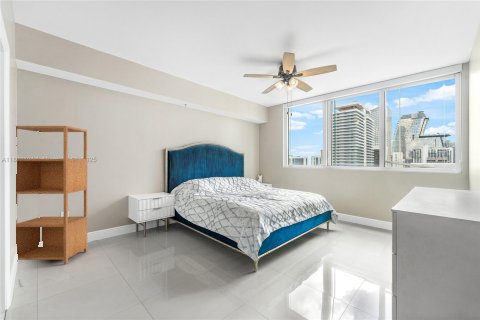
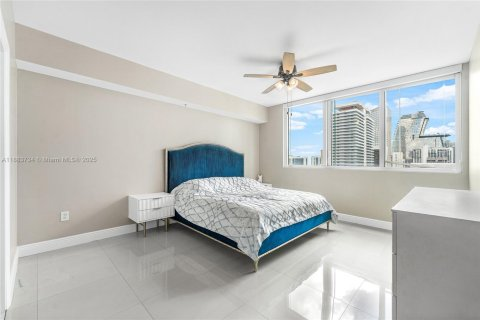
- bookshelf [15,125,88,265]
